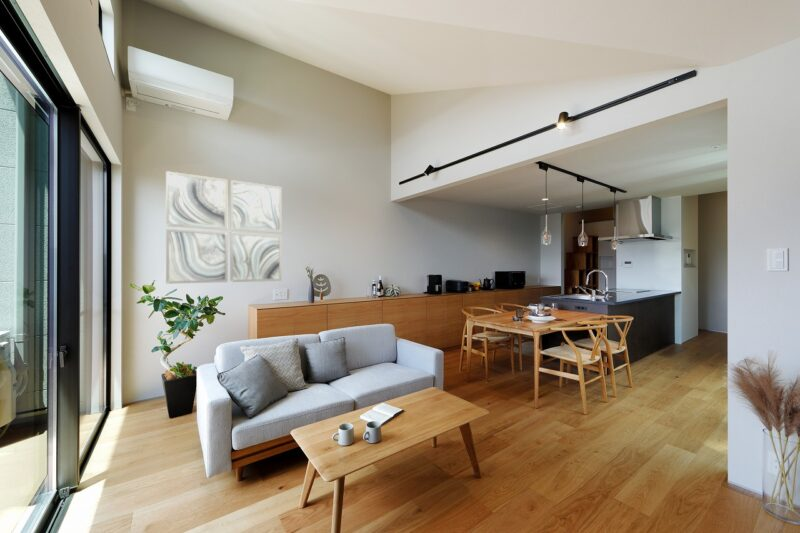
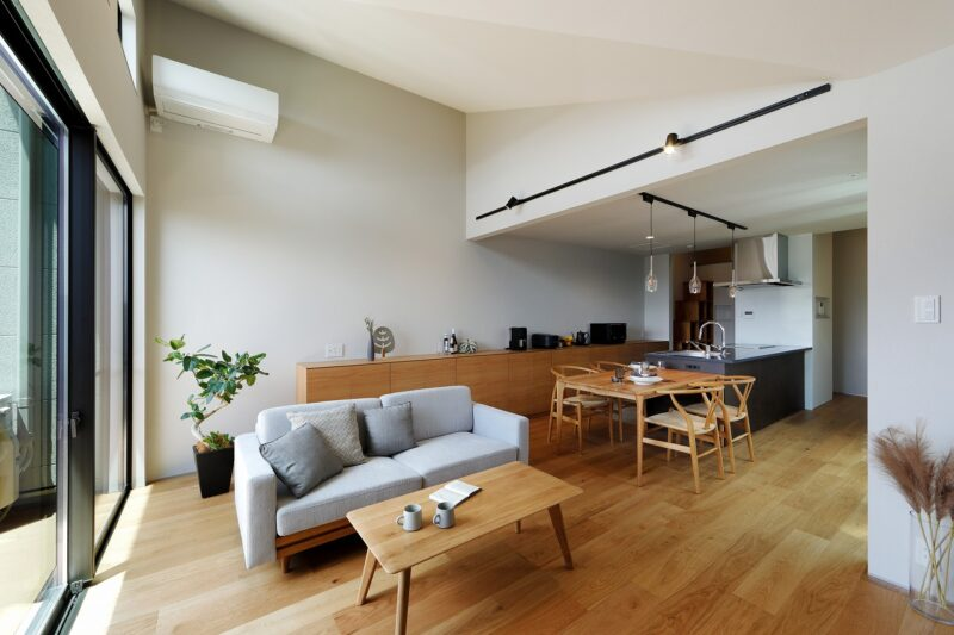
- wall art [165,170,283,285]
